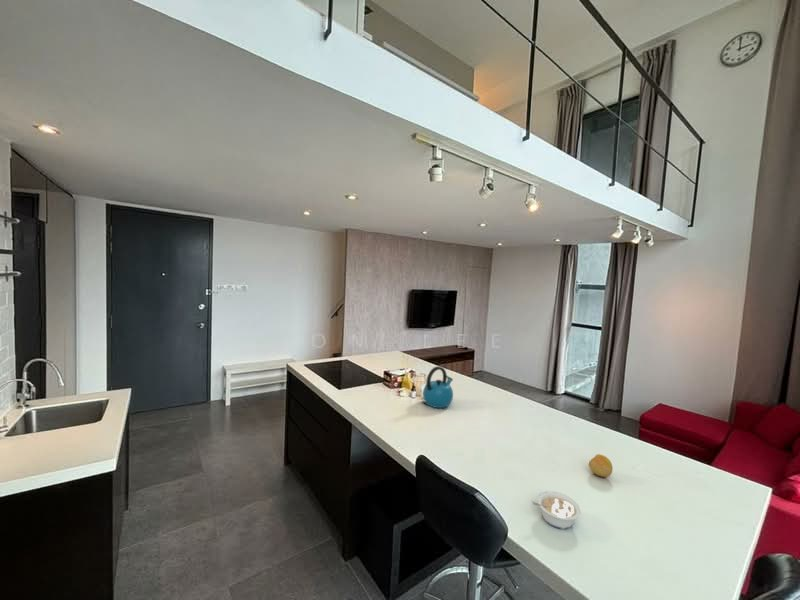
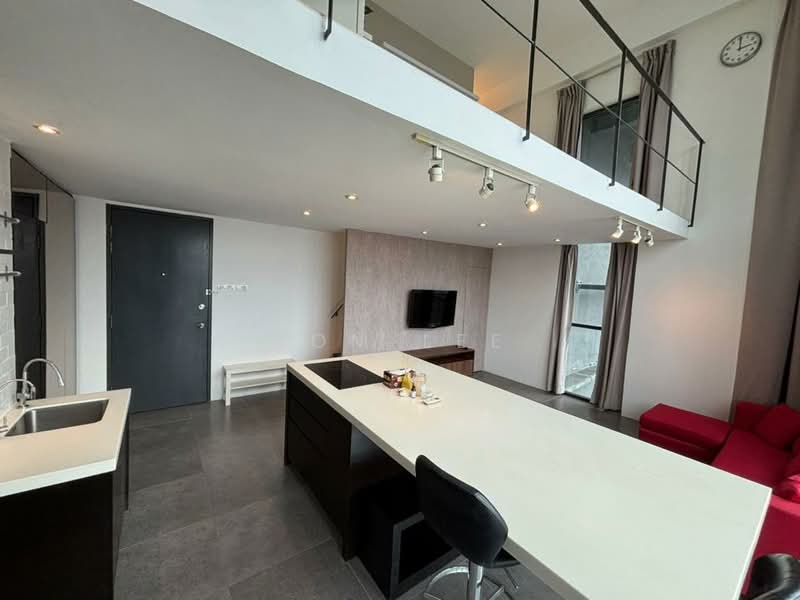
- fruit [588,453,614,478]
- legume [530,490,582,530]
- kettle [422,365,454,409]
